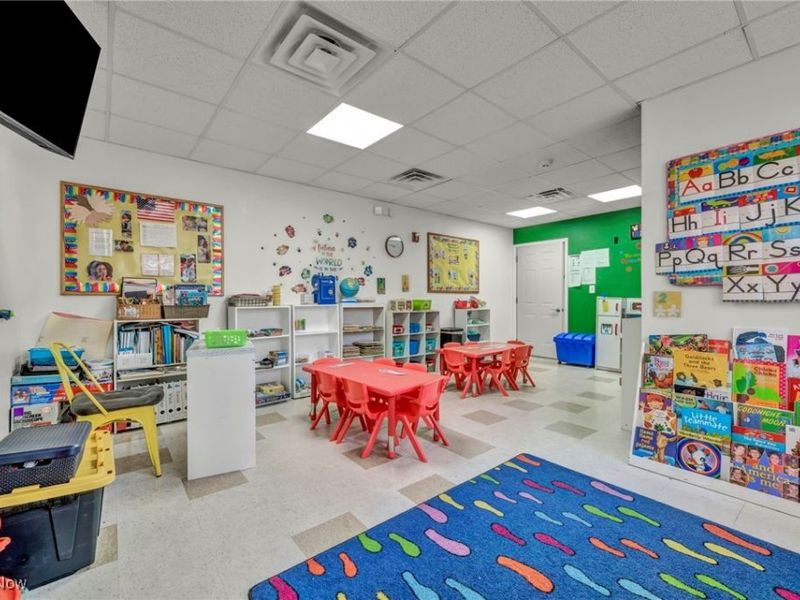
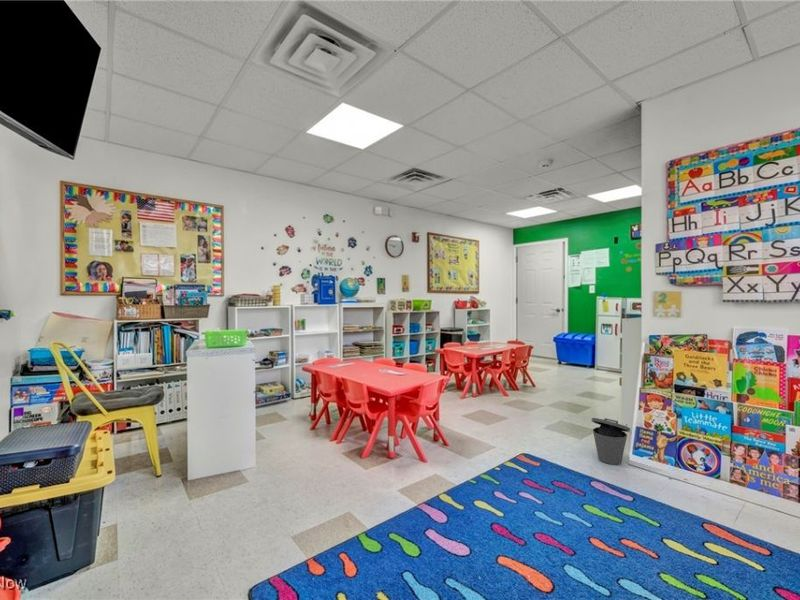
+ trash can [591,417,631,466]
